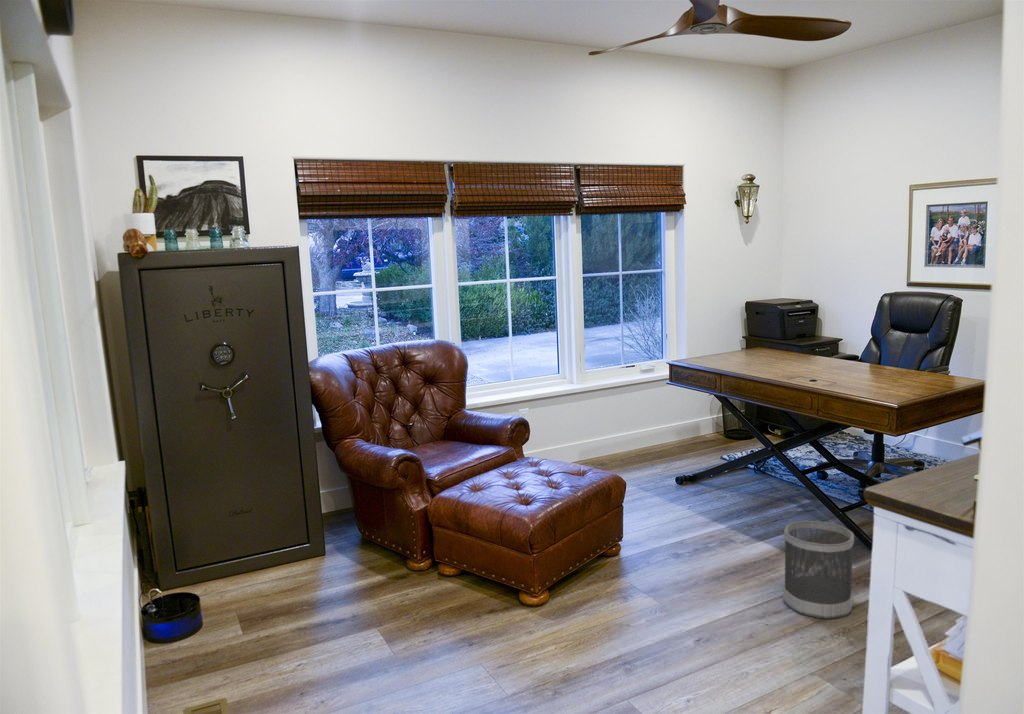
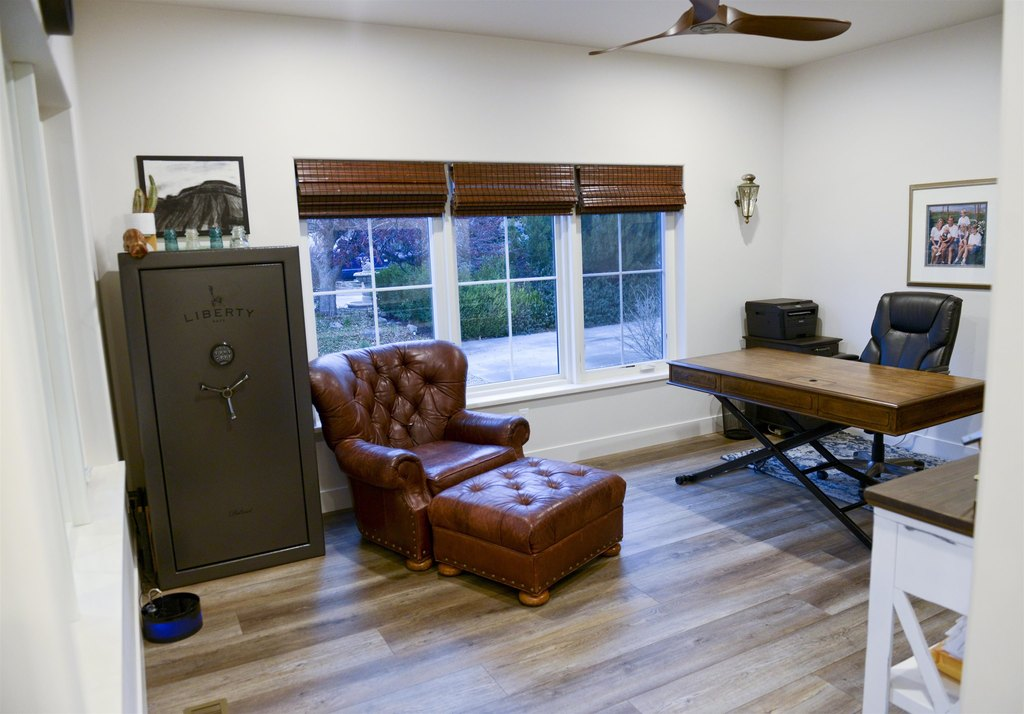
- wastebasket [782,520,855,620]
